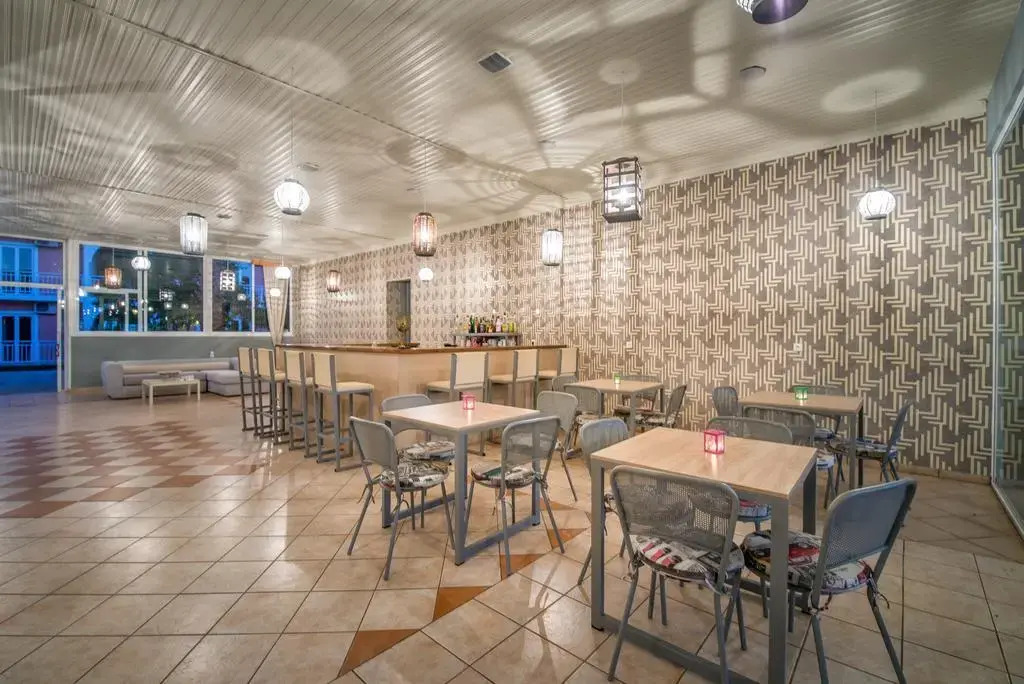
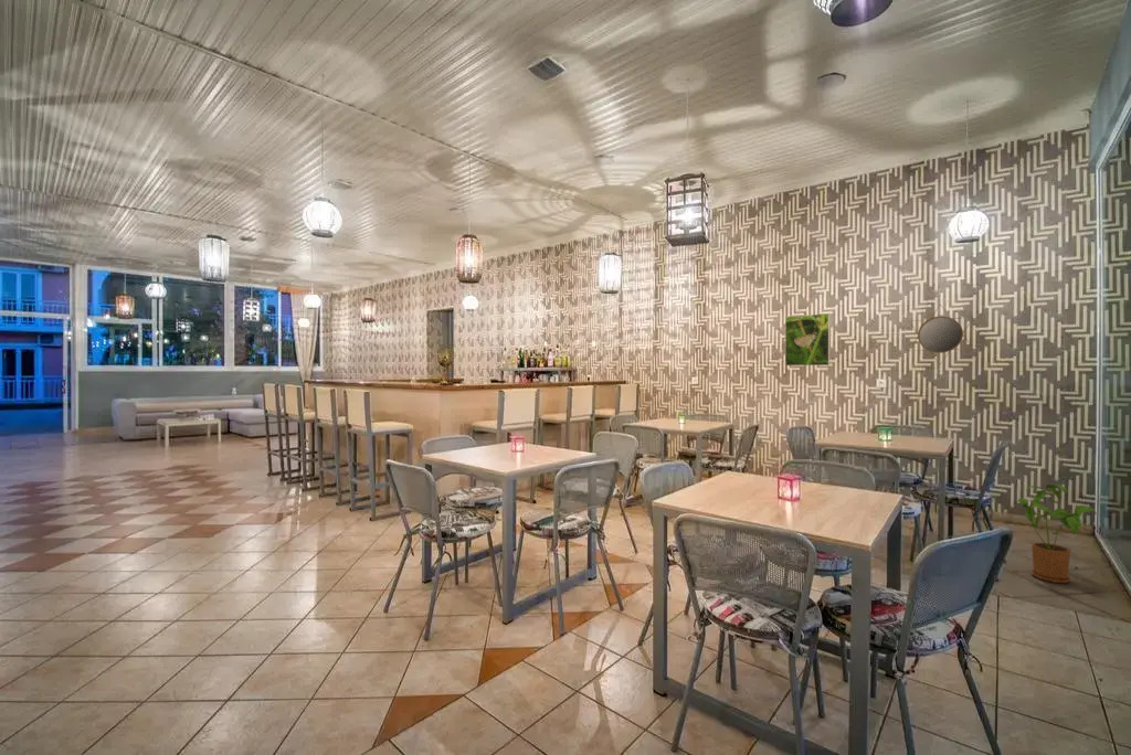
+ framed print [784,312,831,366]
+ house plant [1016,483,1098,584]
+ home mirror [908,305,974,364]
